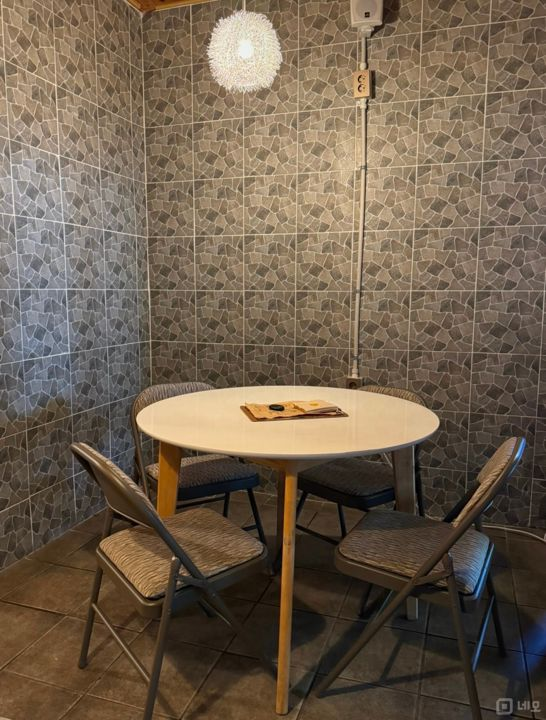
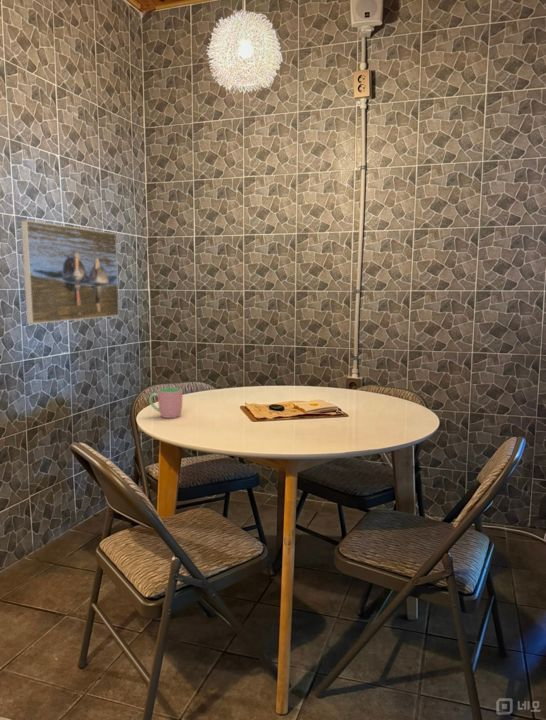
+ cup [148,387,183,419]
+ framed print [20,219,120,325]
